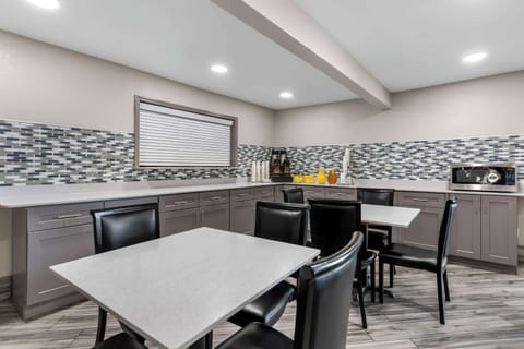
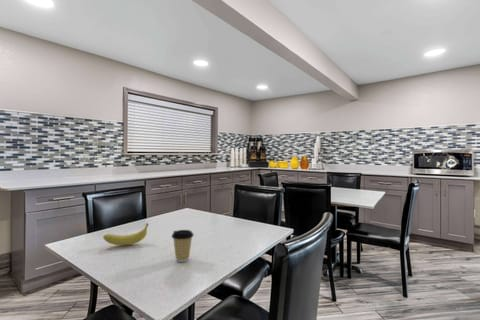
+ coffee cup [171,229,195,263]
+ fruit [102,222,150,246]
